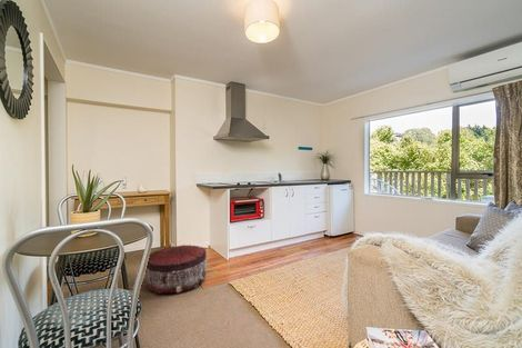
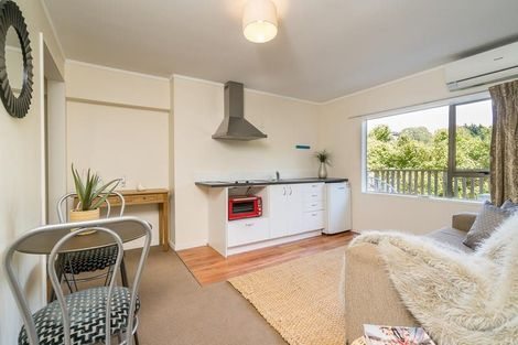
- pouf [144,243,208,295]
